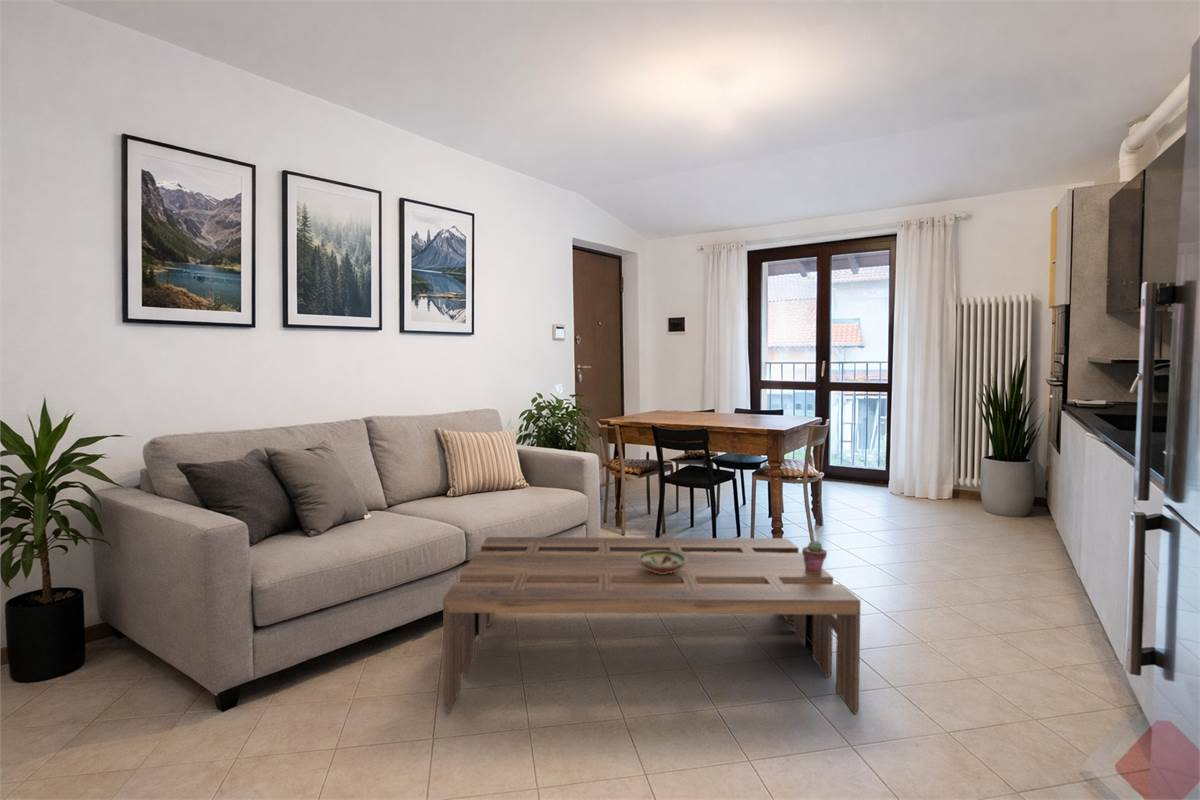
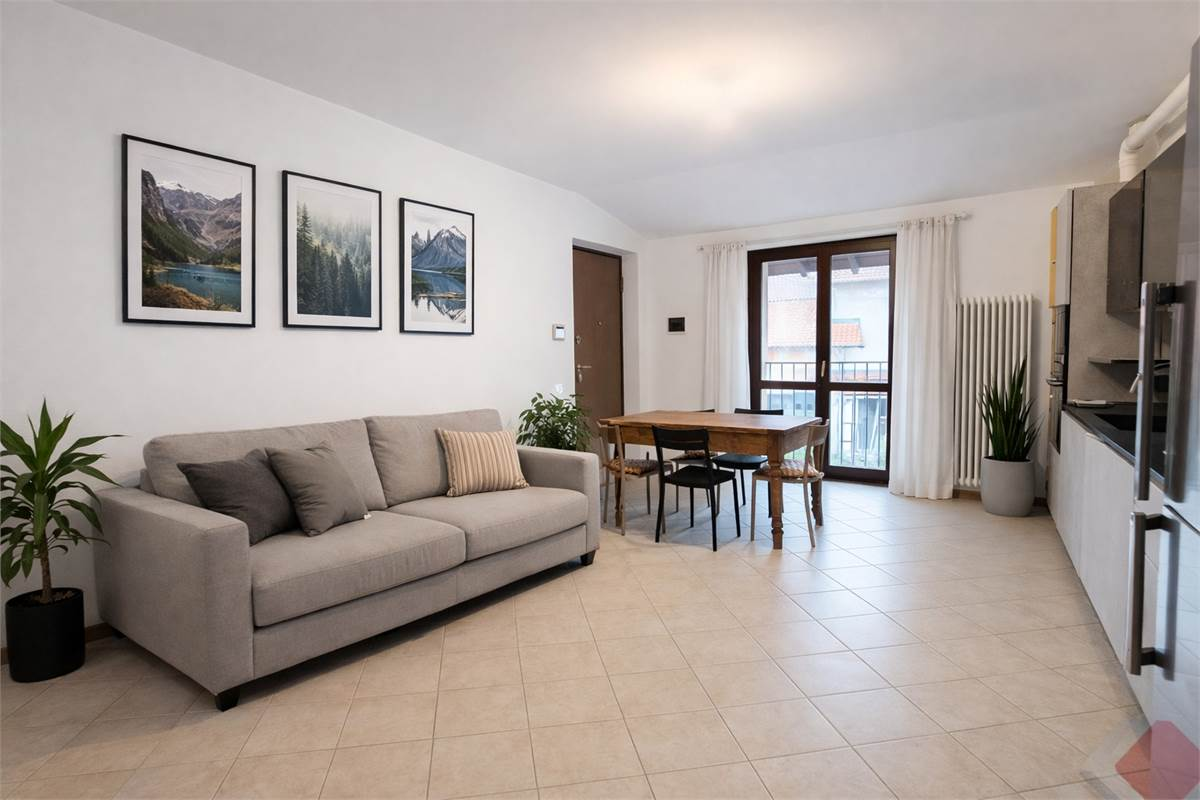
- potted succulent [801,540,828,573]
- decorative bowl [638,550,687,574]
- coffee table [442,536,862,716]
